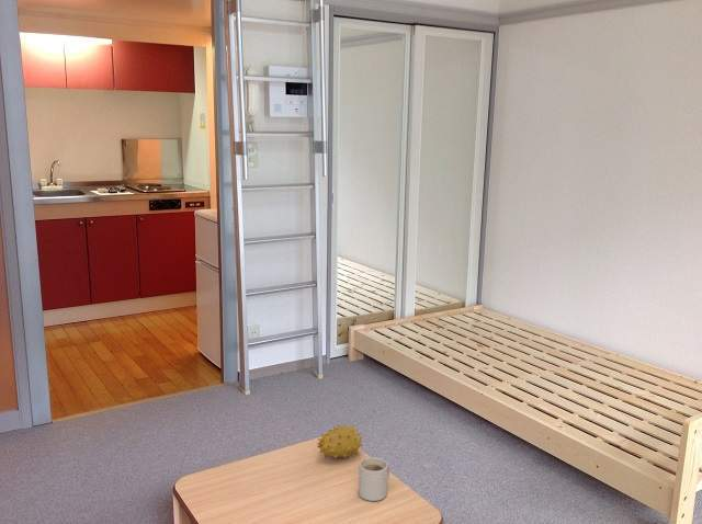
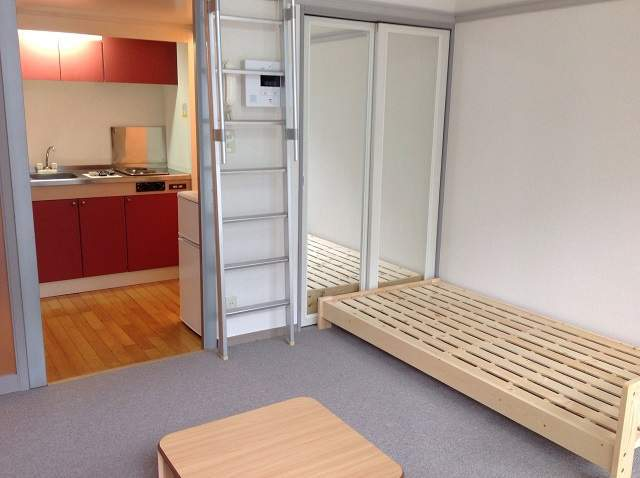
- fruit [316,424,363,460]
- mug [358,456,392,502]
